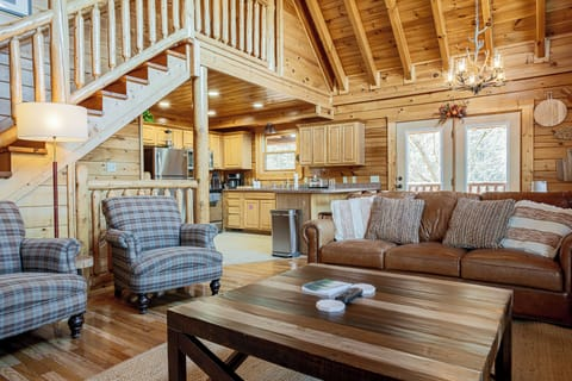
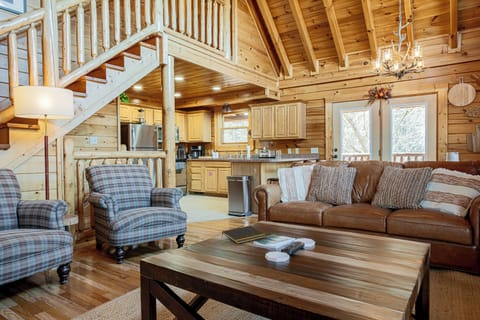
+ notepad [221,225,268,245]
